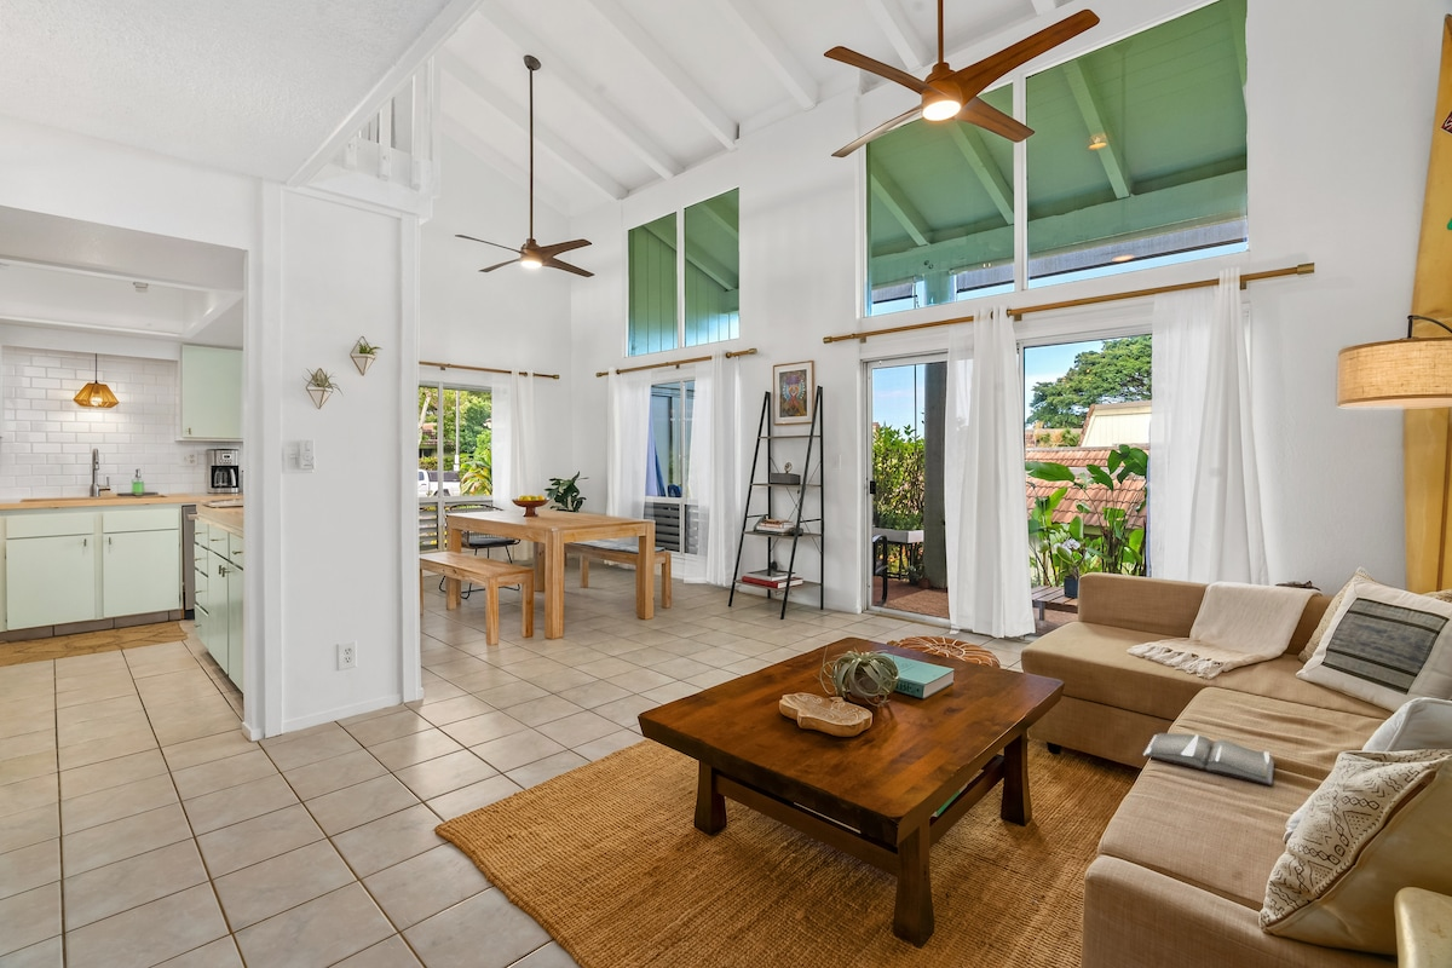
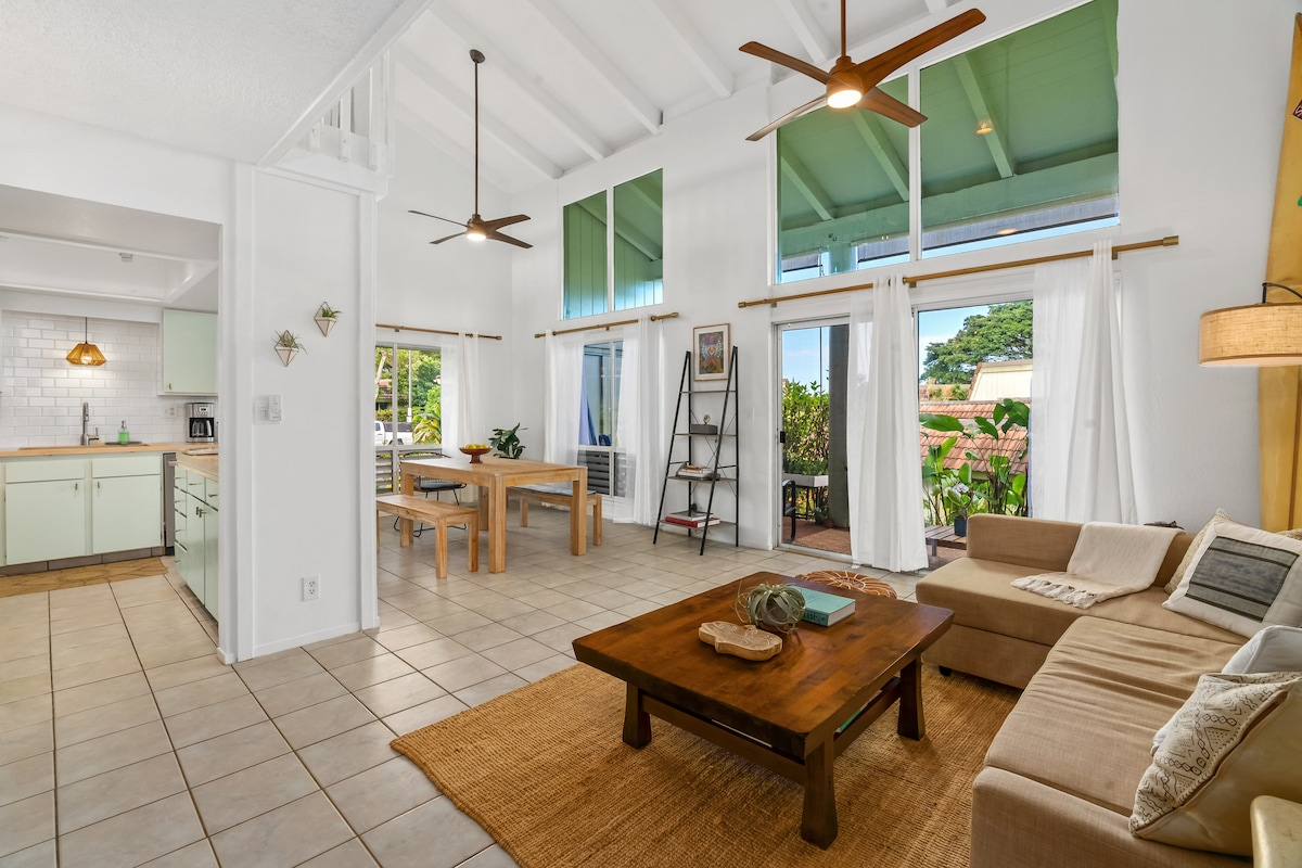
- hardback book [1142,732,1275,786]
